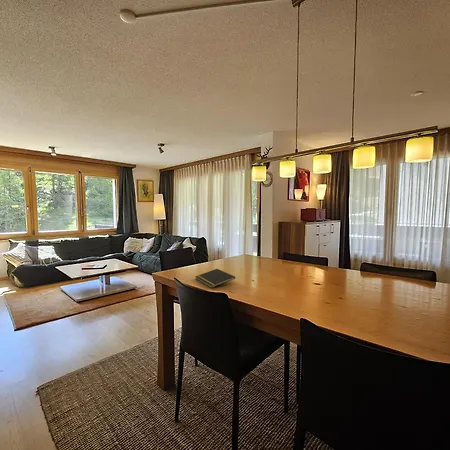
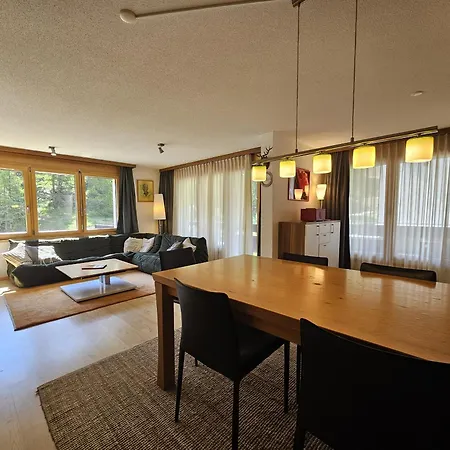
- notepad [194,268,236,289]
